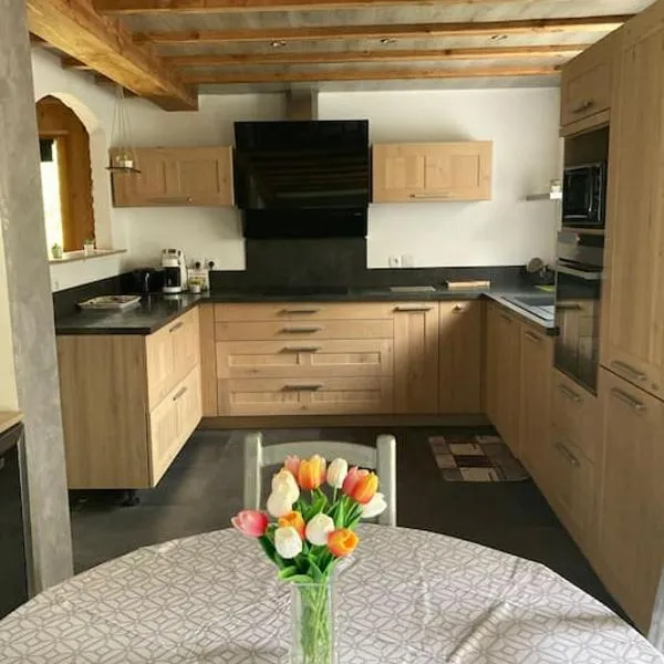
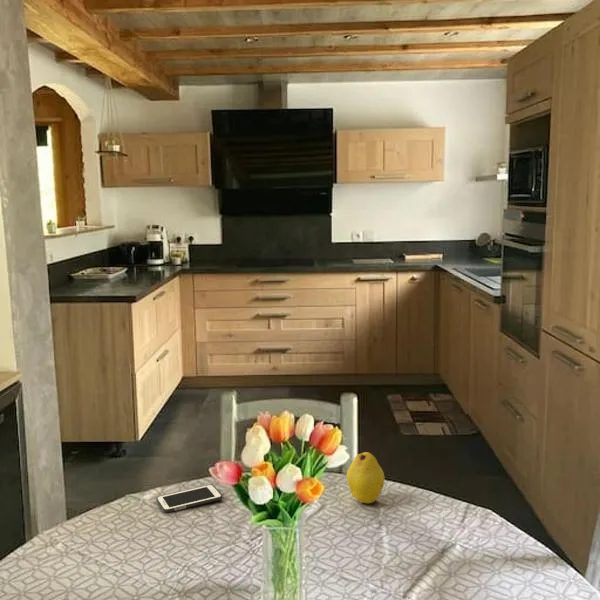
+ fruit [346,451,386,504]
+ cell phone [155,484,223,514]
